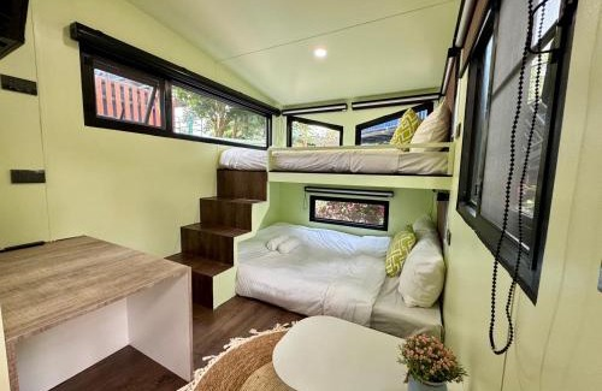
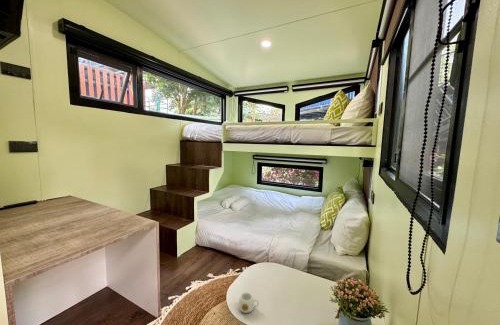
+ mug [237,291,260,314]
